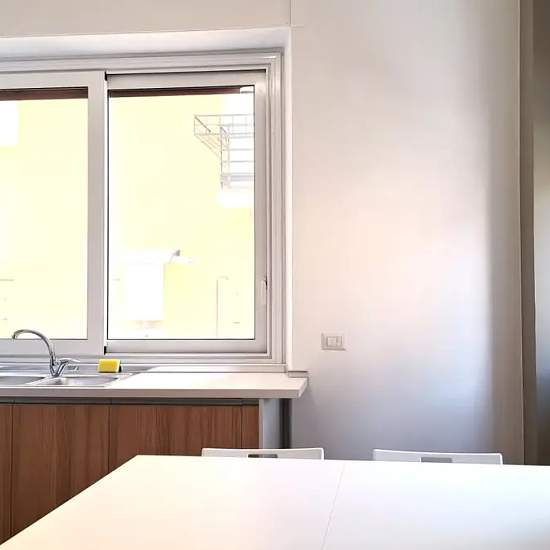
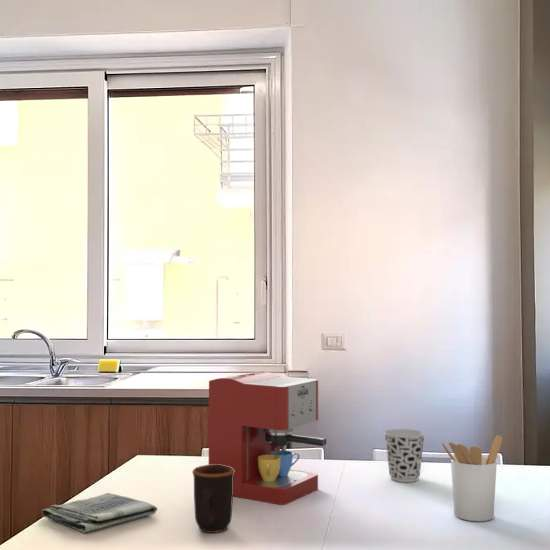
+ coffee maker [208,371,327,506]
+ cup [383,428,426,483]
+ dish towel [40,492,158,533]
+ mug [191,463,235,534]
+ utensil holder [440,434,503,522]
